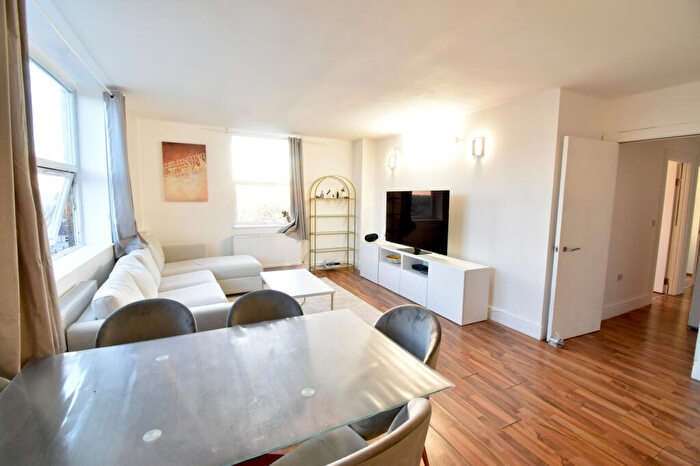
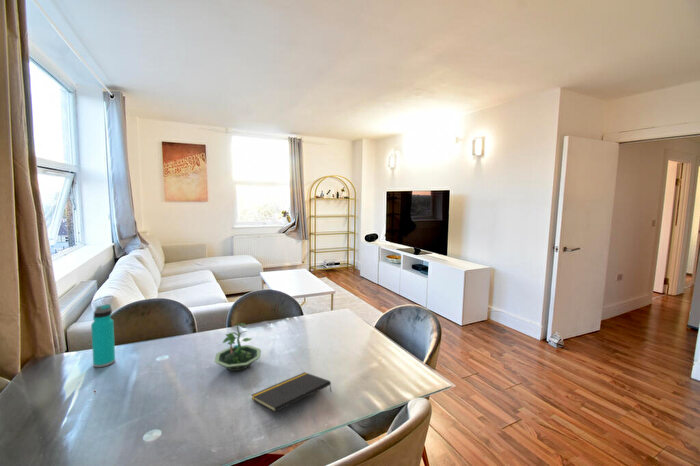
+ water bottle [90,303,116,368]
+ terrarium [213,322,262,372]
+ notepad [250,371,332,413]
